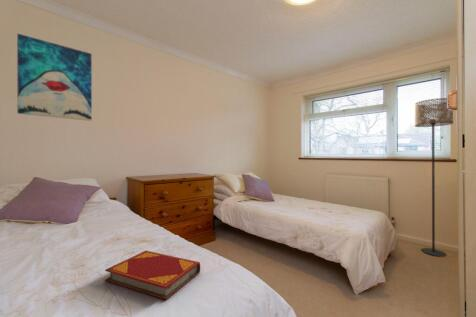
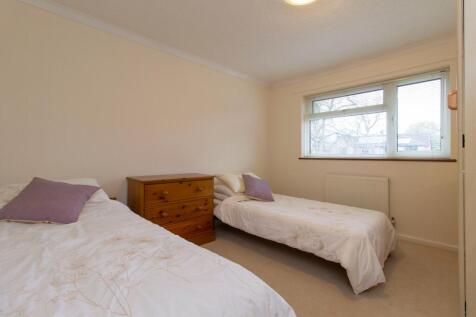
- wall art [16,32,93,122]
- hardback book [104,250,201,301]
- floor lamp [414,97,454,257]
